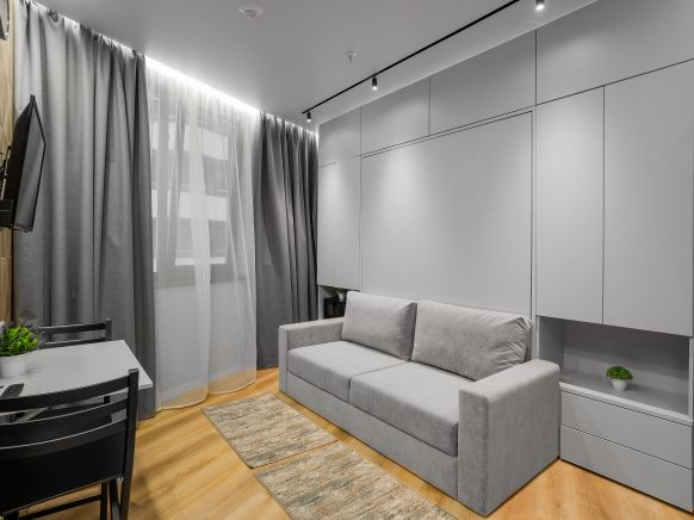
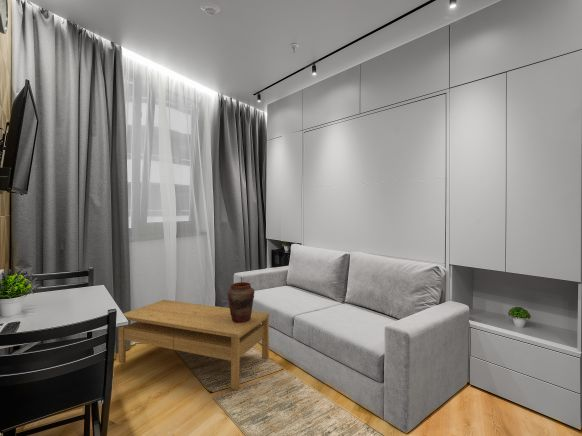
+ vase [226,281,256,323]
+ coffee table [117,299,270,391]
